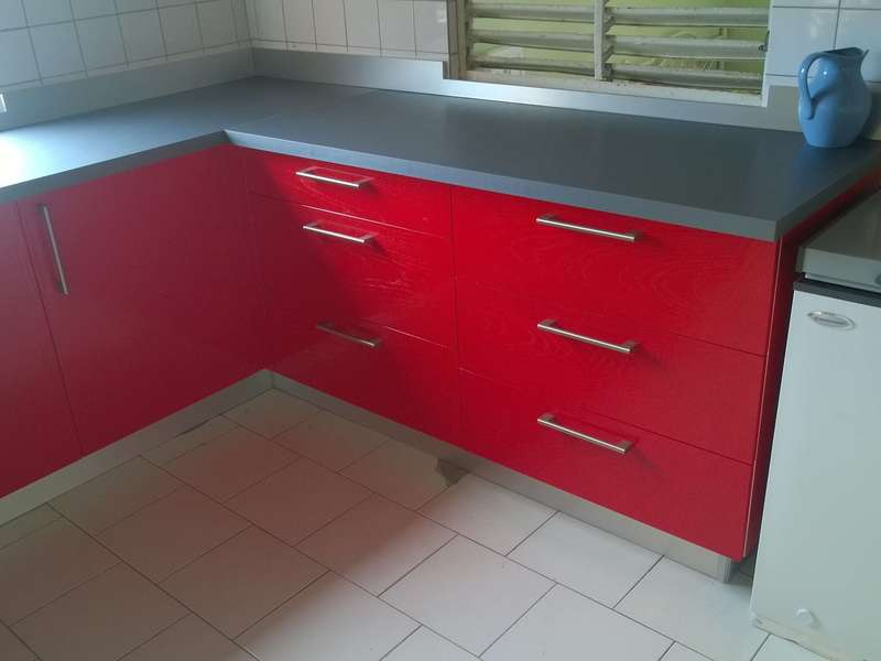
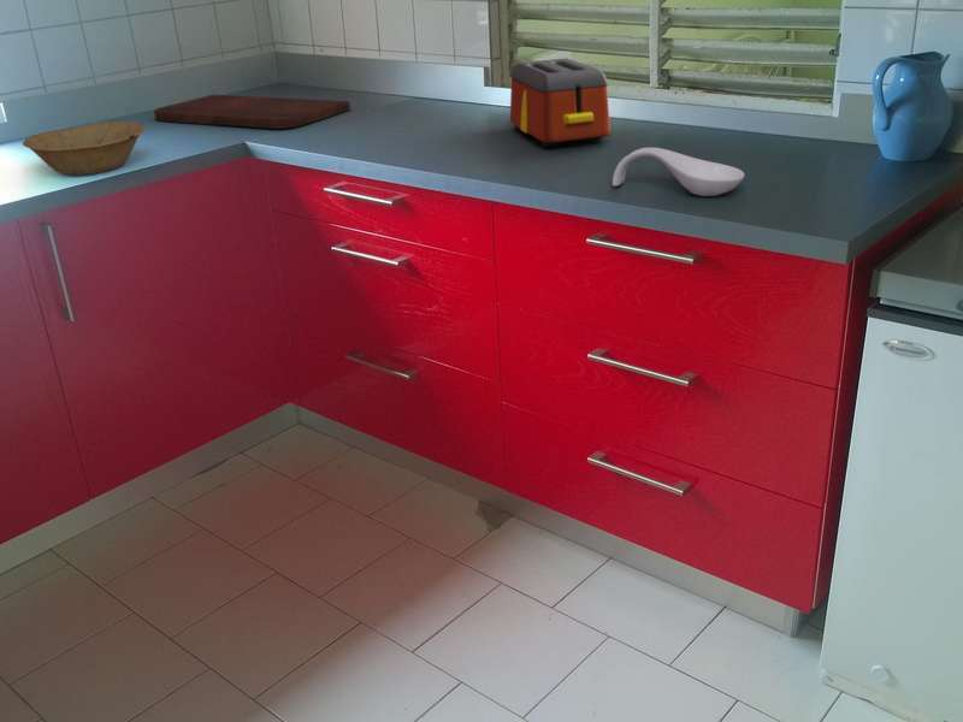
+ cutting board [153,94,351,130]
+ spoon rest [612,147,746,197]
+ bowl [22,120,146,176]
+ toaster [509,58,612,148]
